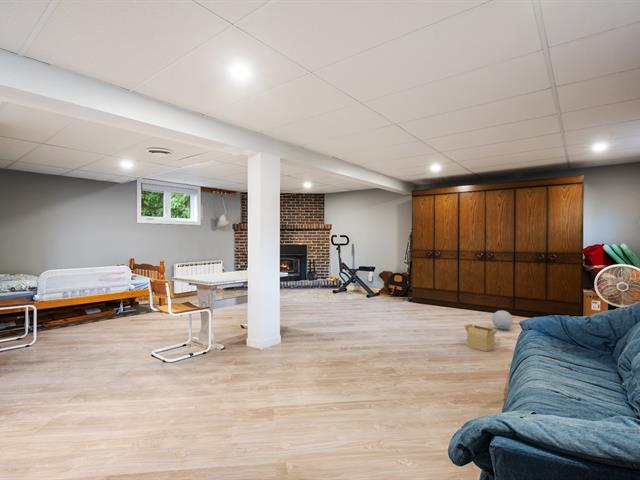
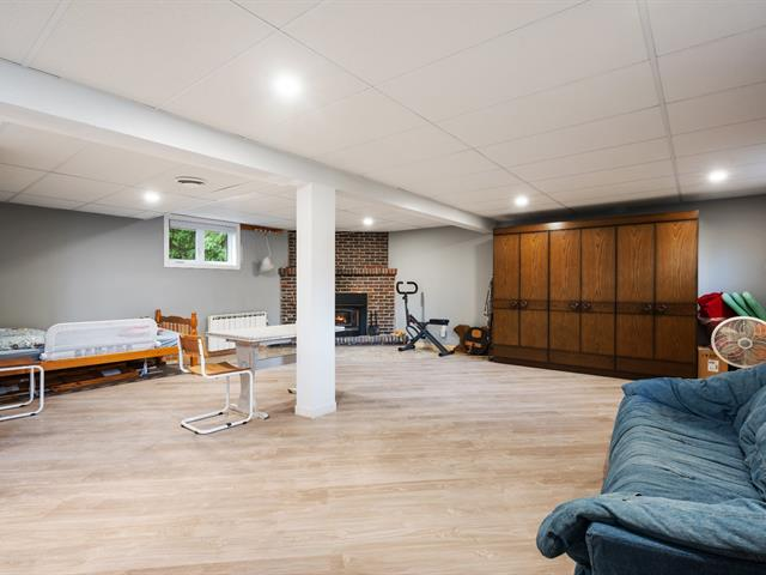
- ball [491,310,514,331]
- cardboard box [463,323,499,352]
